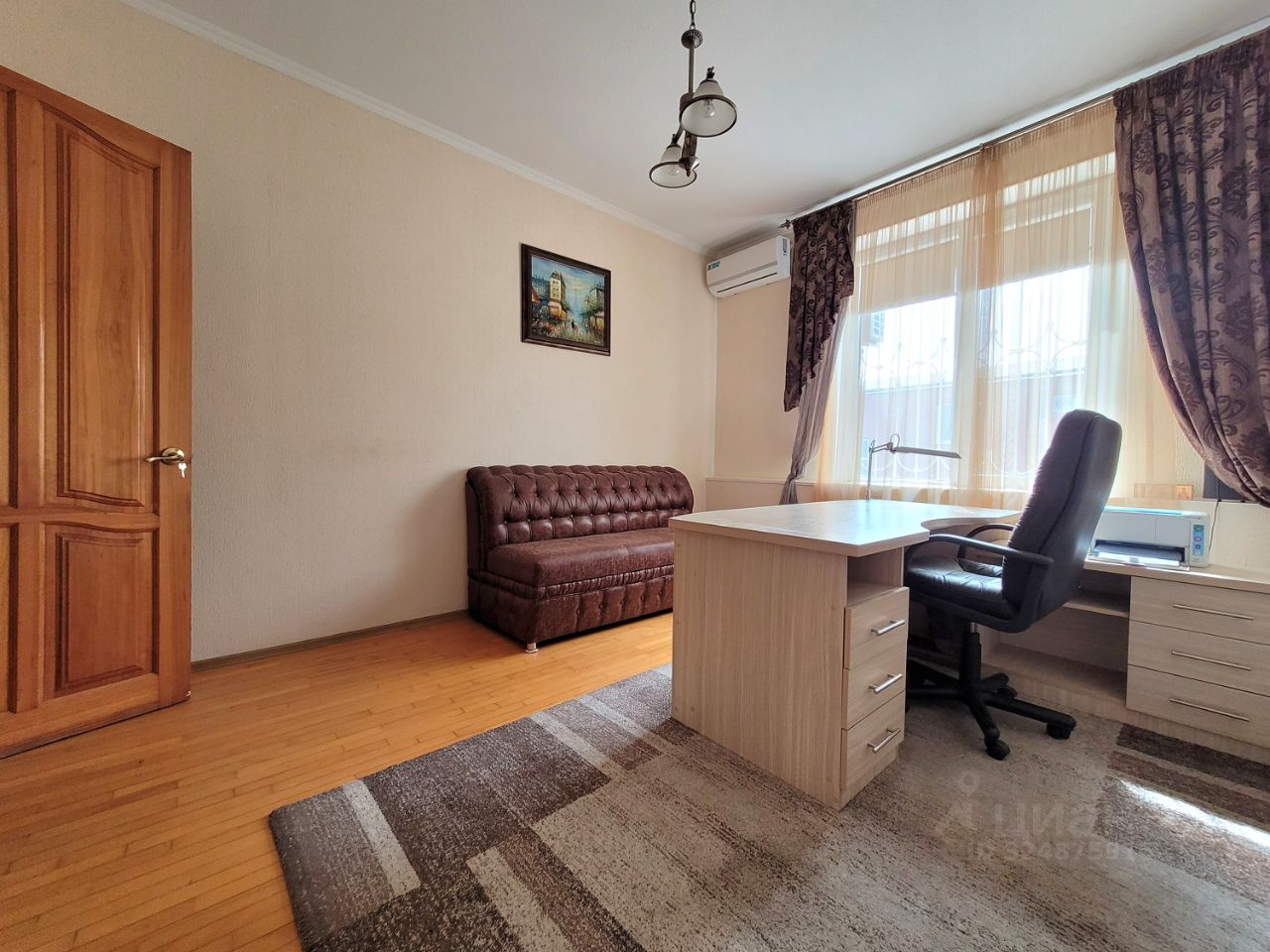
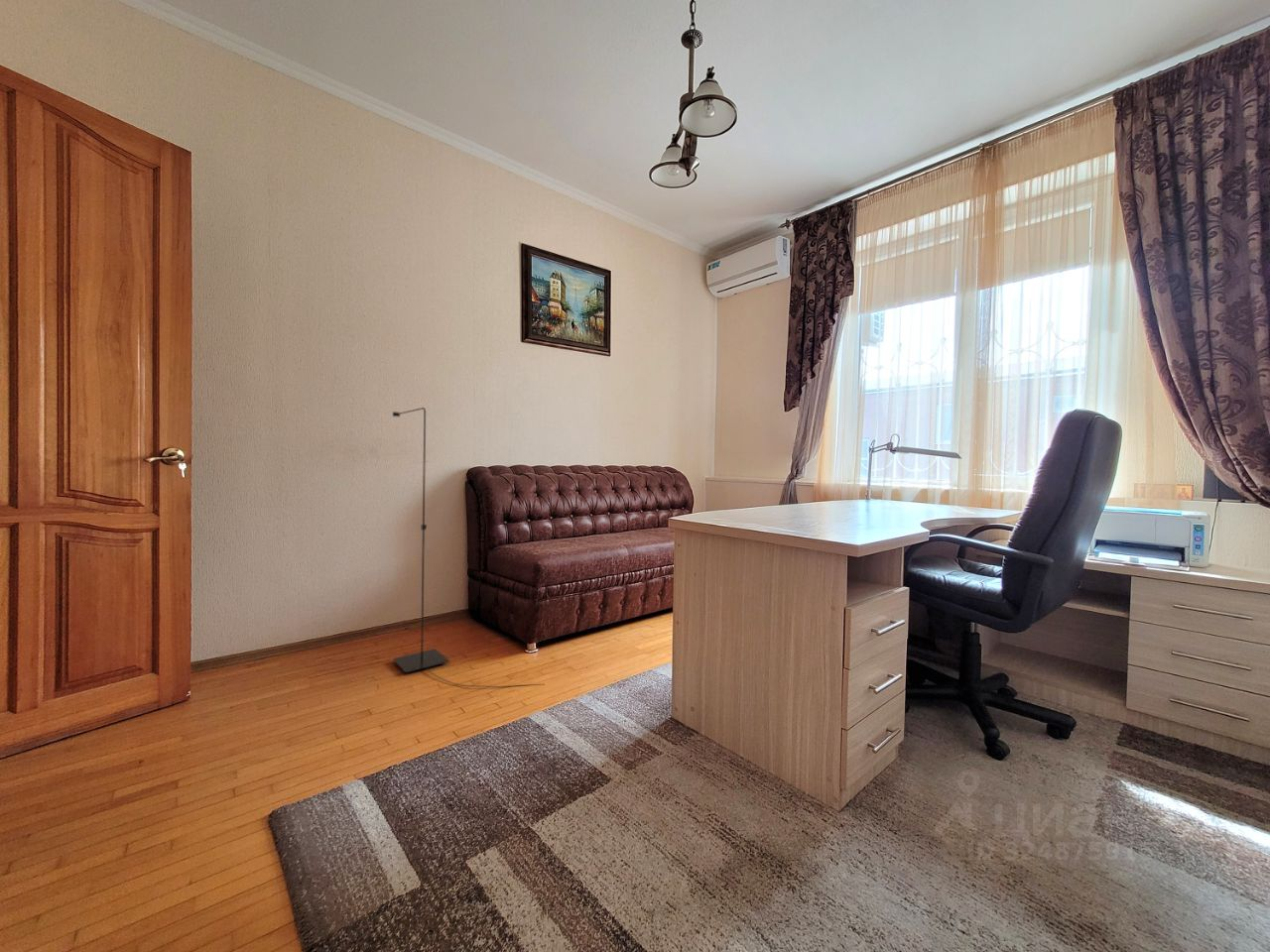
+ floor lamp [392,407,544,688]
